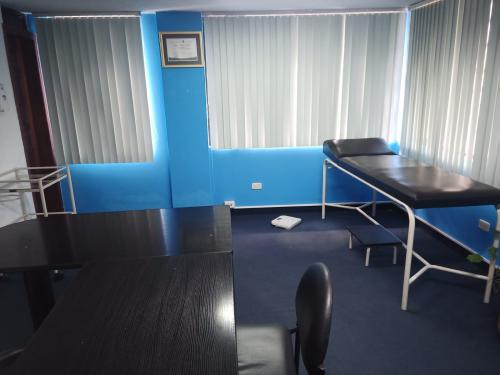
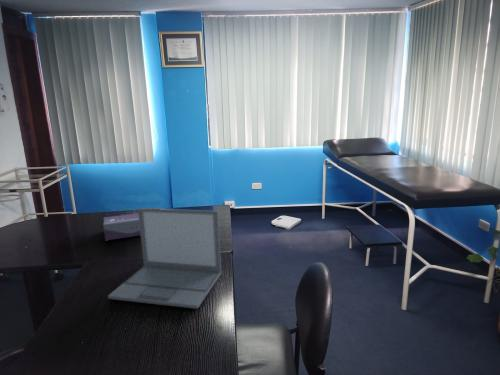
+ laptop [107,207,222,310]
+ tissue box [102,212,141,241]
